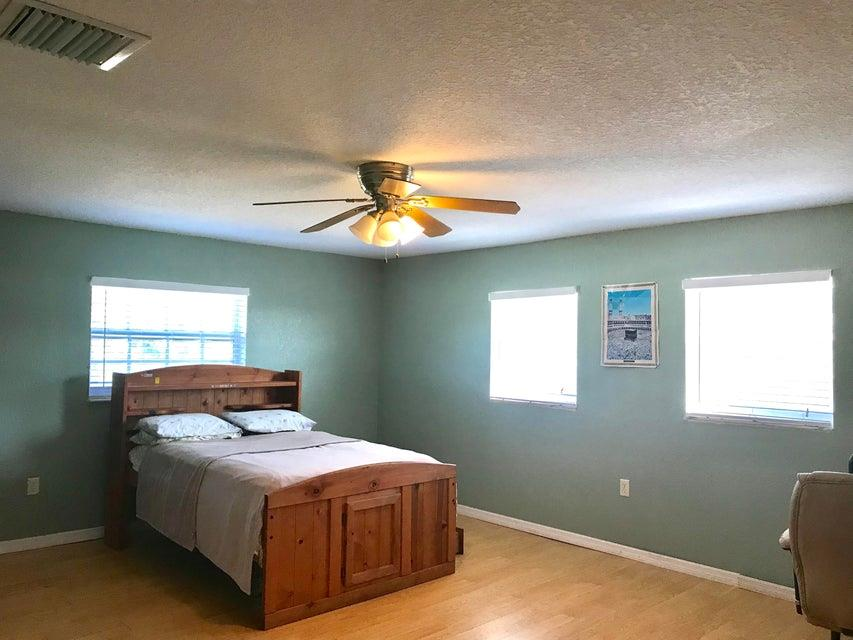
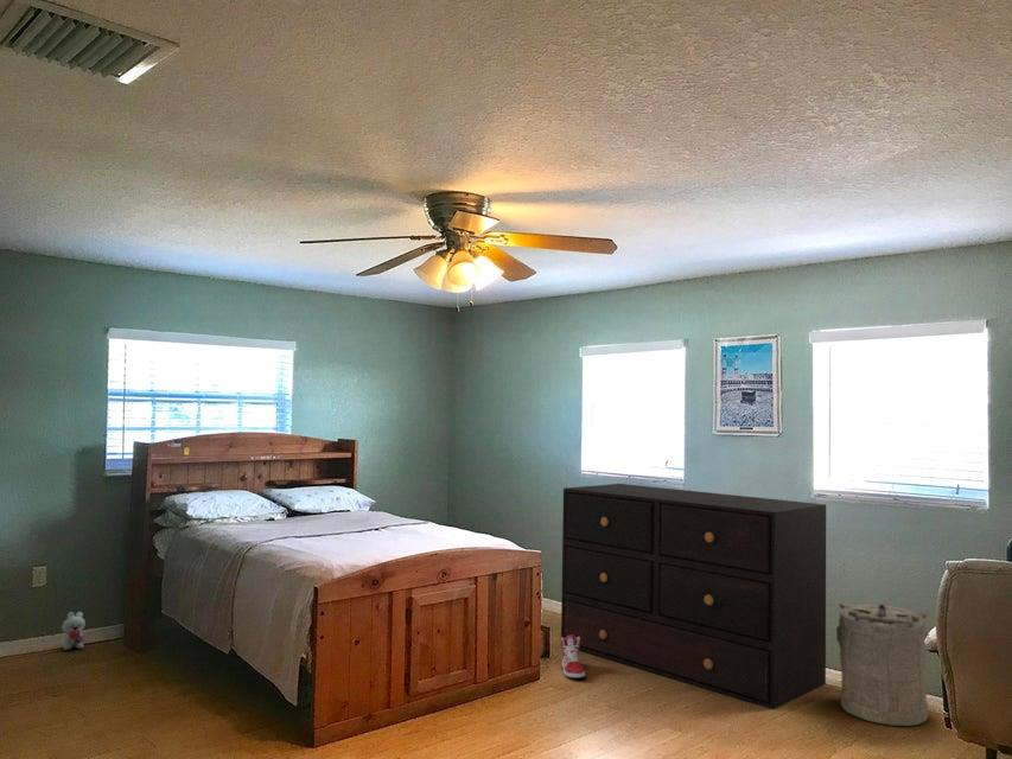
+ dresser [560,483,827,710]
+ plush toy [61,611,87,652]
+ sneaker [560,634,587,680]
+ laundry hamper [835,600,931,727]
